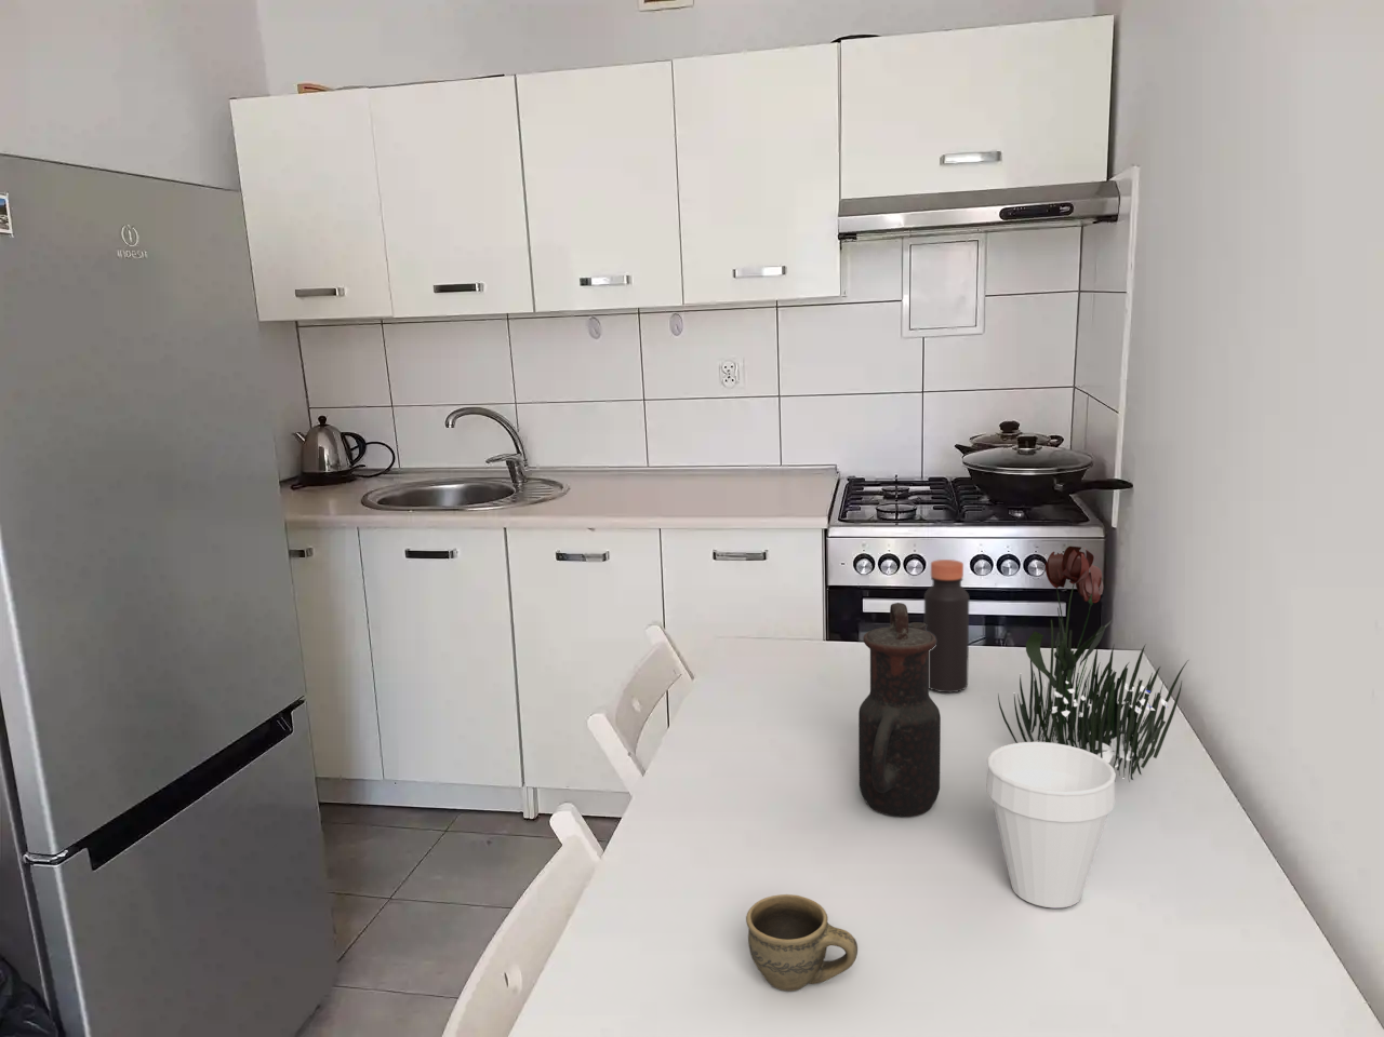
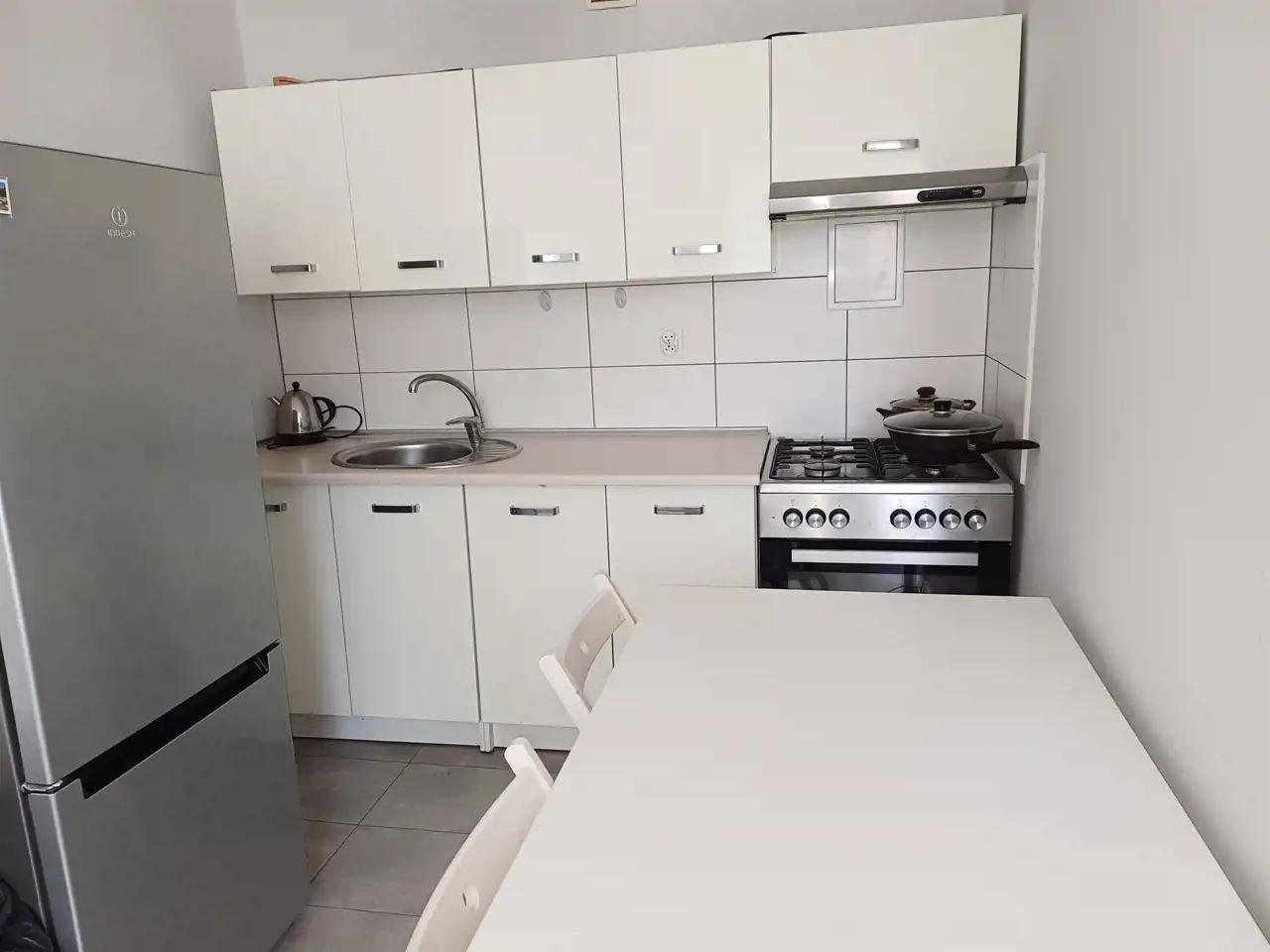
- cup [985,741,1117,908]
- bottle [923,559,970,694]
- cup [745,893,859,991]
- flower [997,546,1189,783]
- teapot [858,601,942,818]
